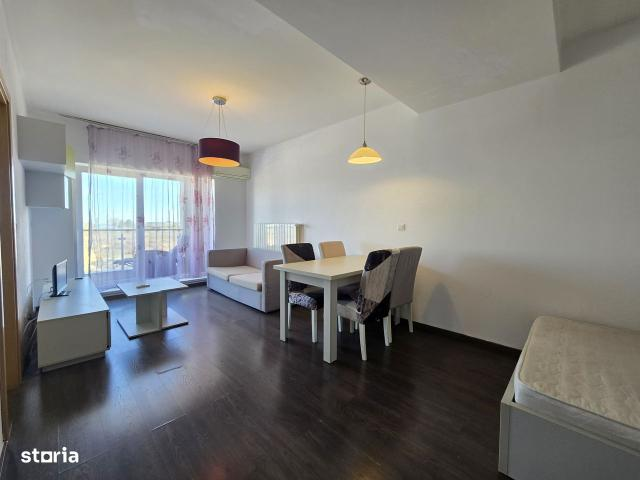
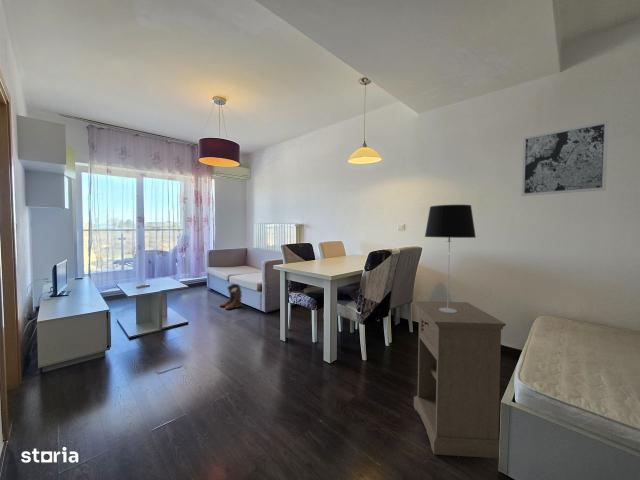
+ table lamp [424,204,477,313]
+ boots [219,283,243,310]
+ wall art [520,120,610,197]
+ nightstand [412,300,507,459]
